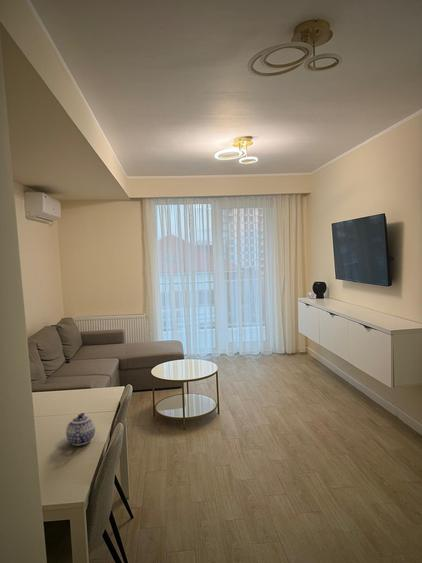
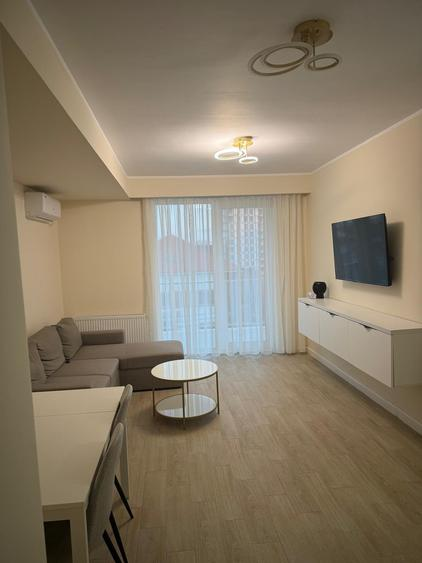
- teapot [65,412,96,447]
